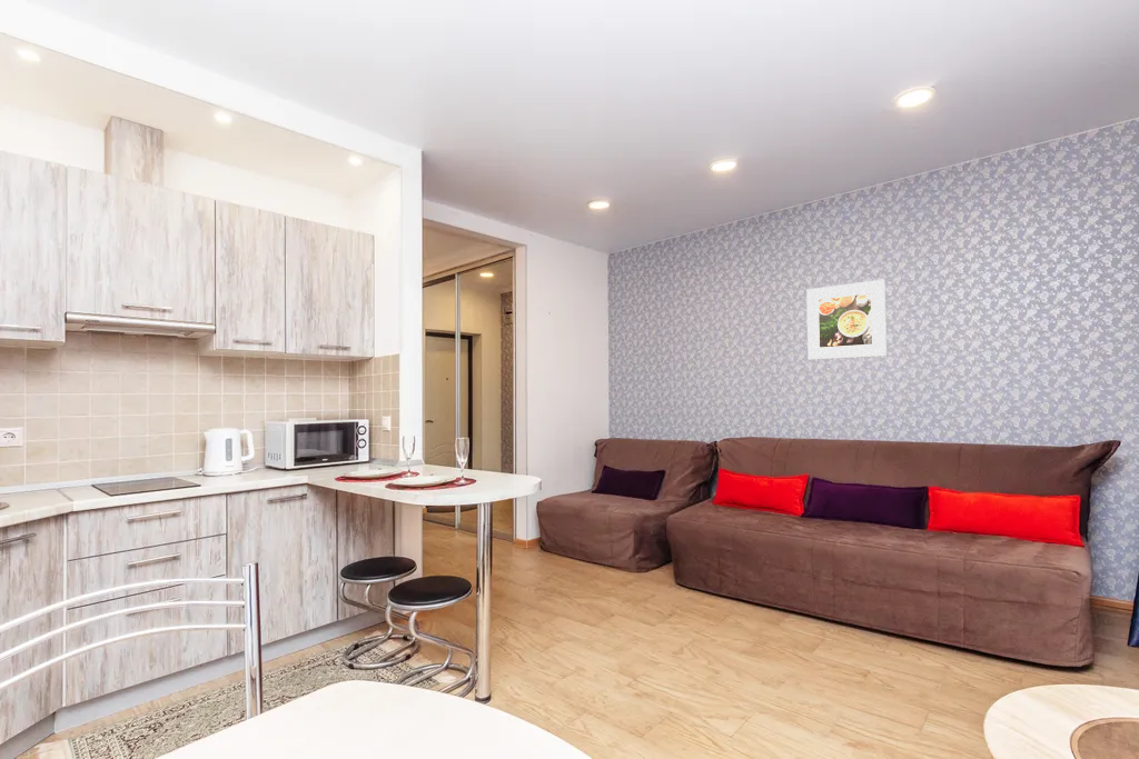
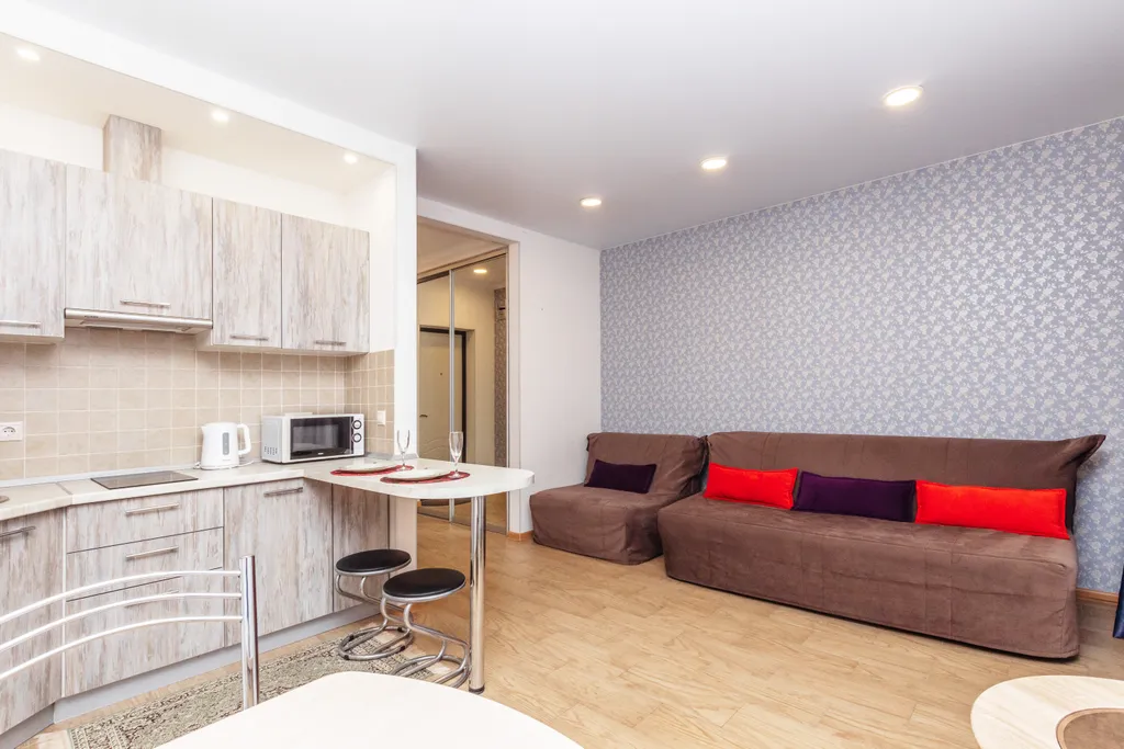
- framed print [805,279,888,360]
